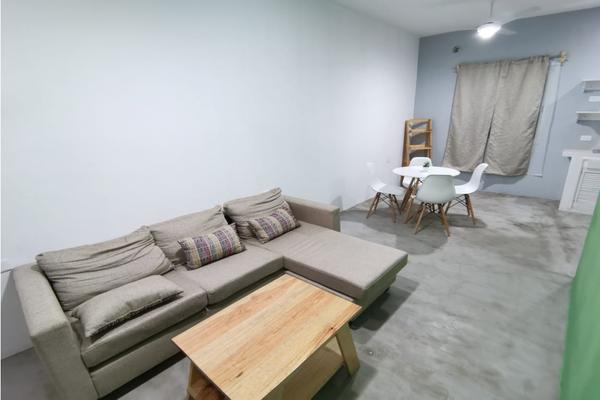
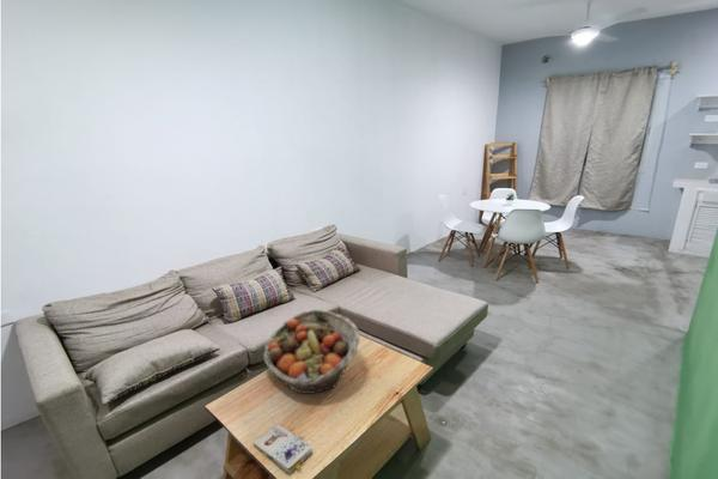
+ paperback book [252,424,314,475]
+ fruit basket [262,309,361,395]
